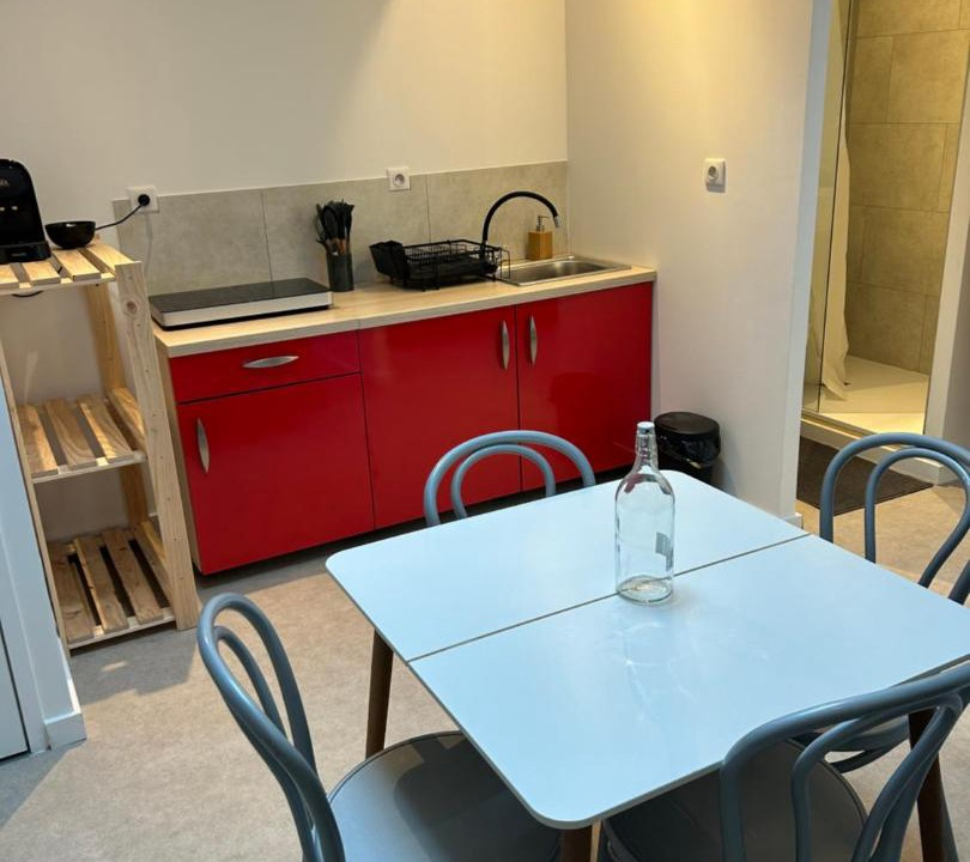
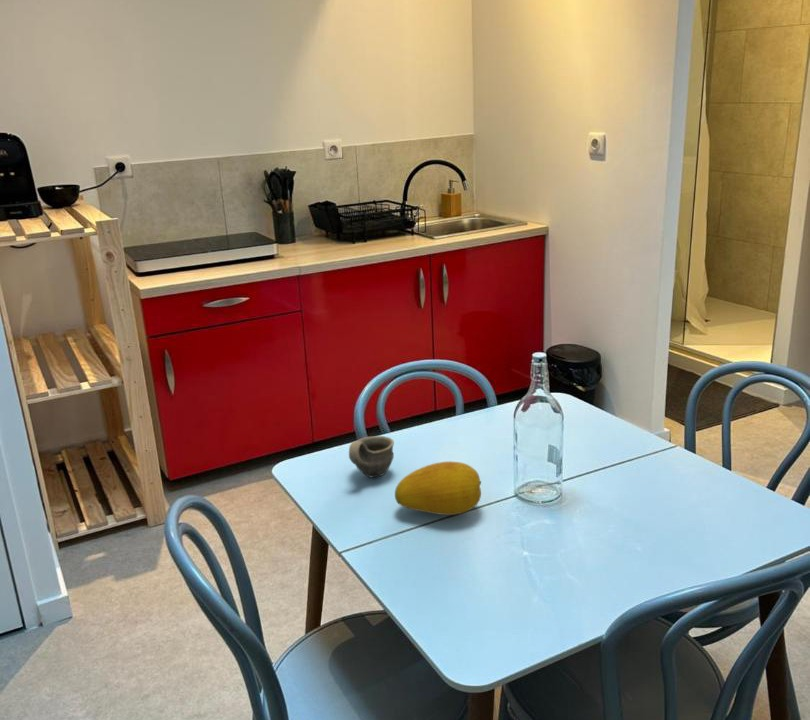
+ fruit [394,460,482,516]
+ cup [348,435,395,478]
